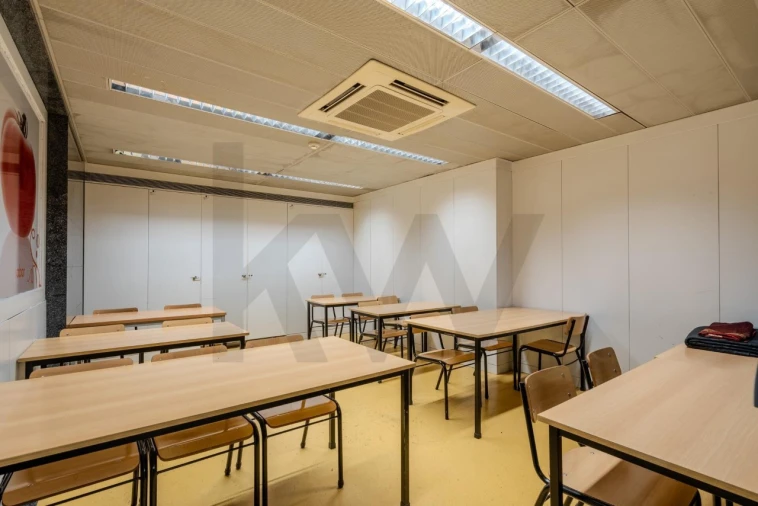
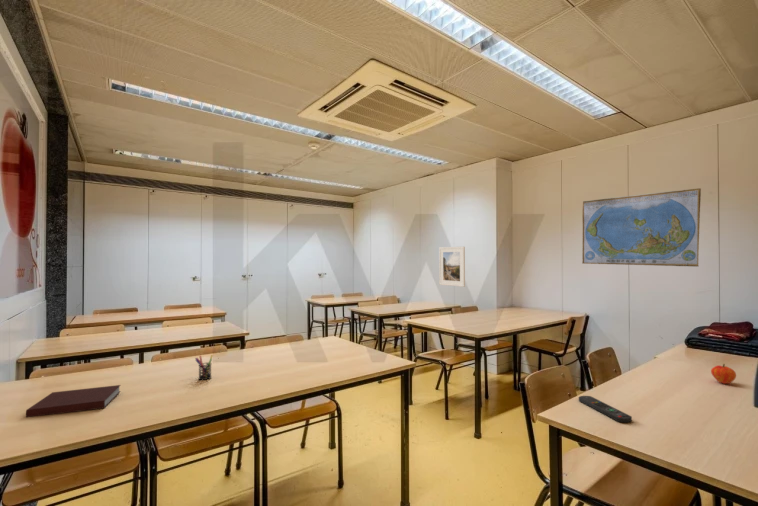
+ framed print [438,246,466,288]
+ pen holder [194,354,214,381]
+ world map [581,187,702,267]
+ fruit [710,363,737,385]
+ remote control [578,395,633,423]
+ notebook [25,384,122,418]
